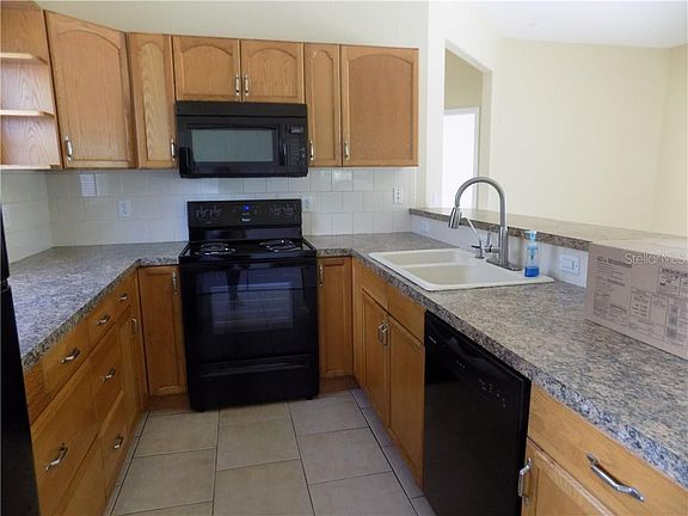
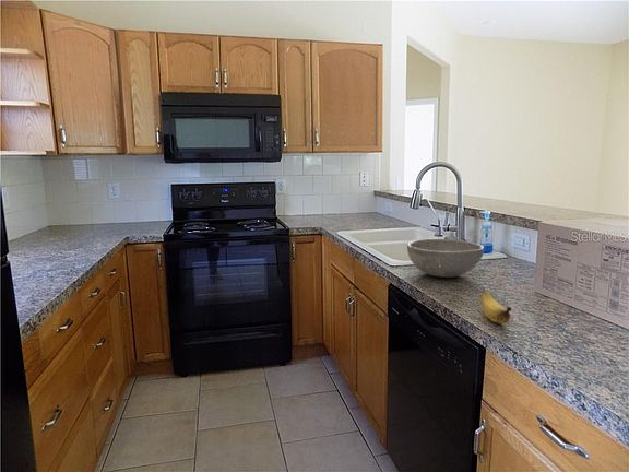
+ banana [480,288,512,324]
+ bowl [406,238,485,279]
